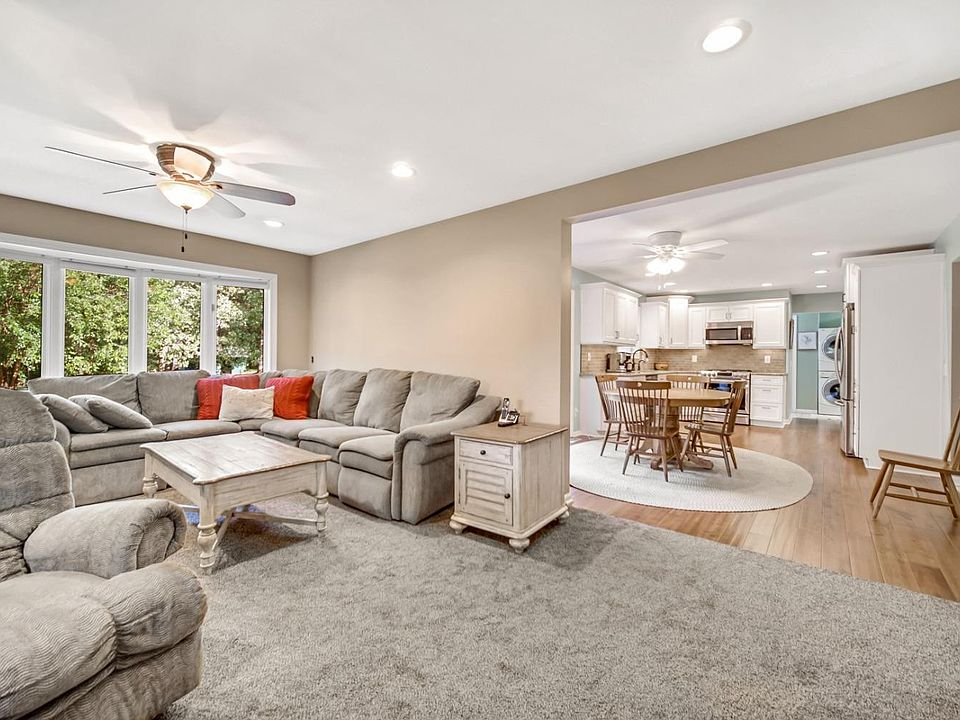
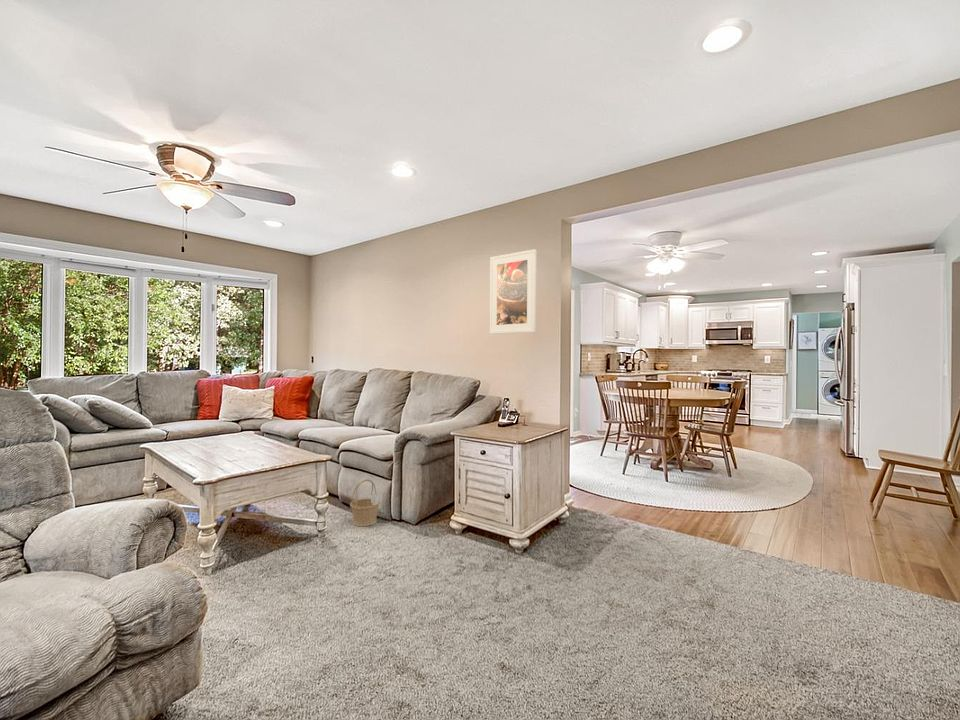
+ basket [349,478,381,527]
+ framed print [488,248,537,335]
